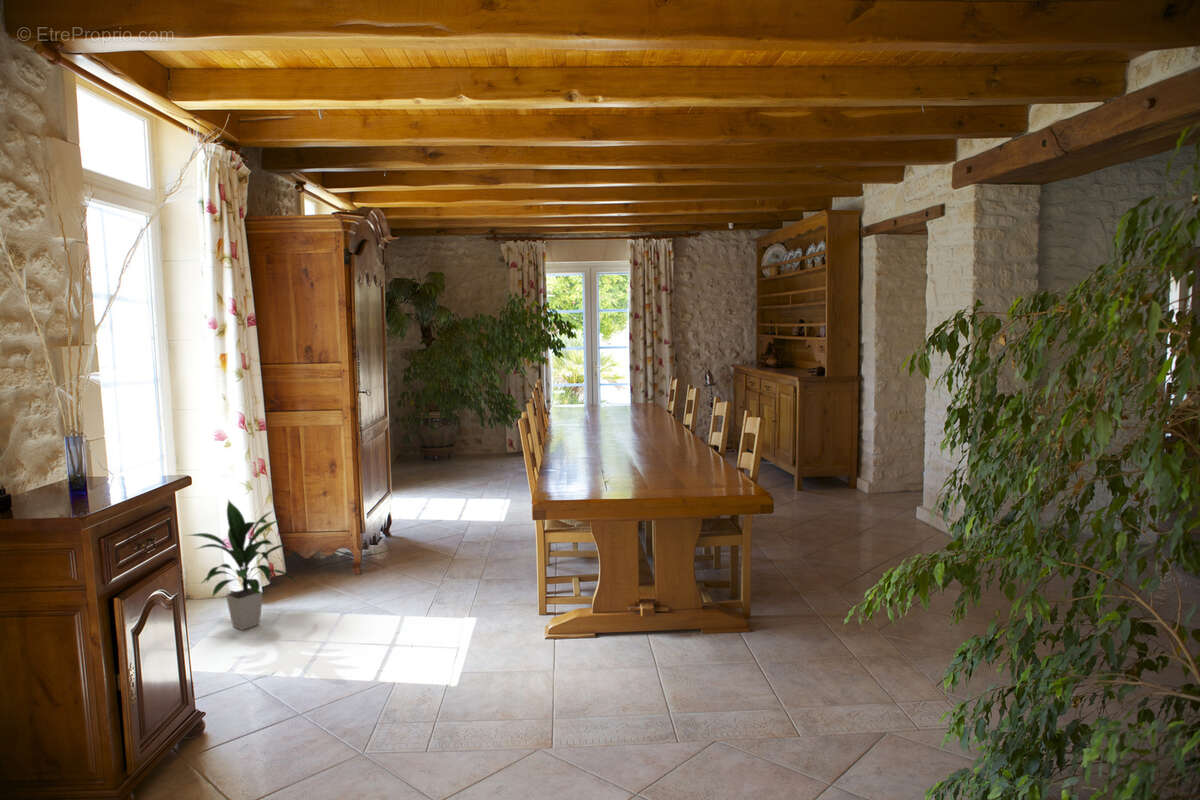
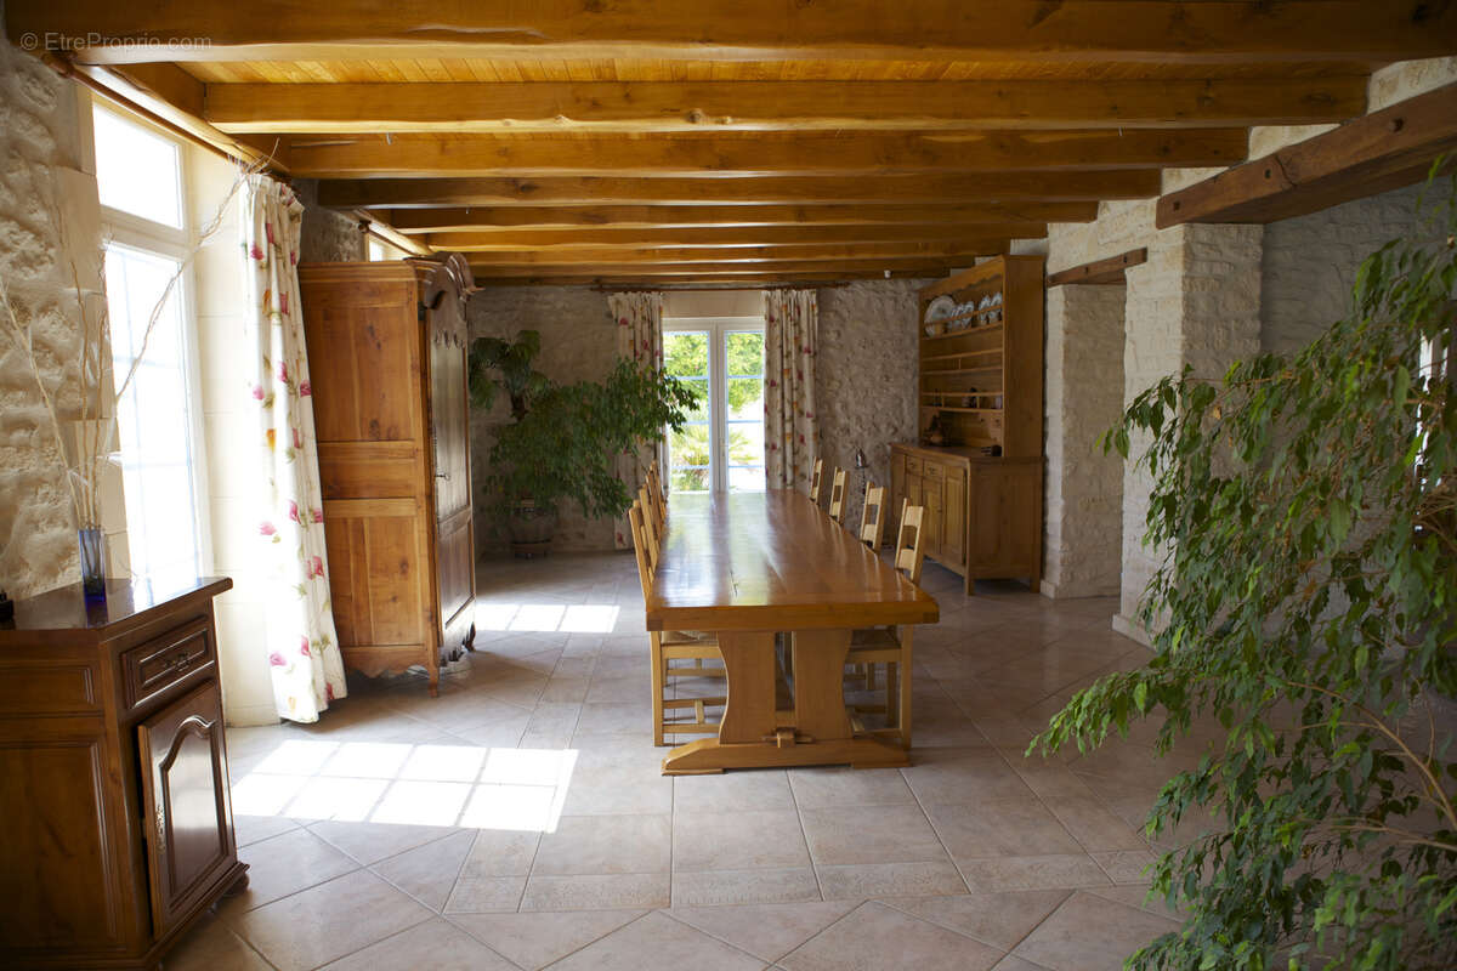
- indoor plant [184,498,298,631]
